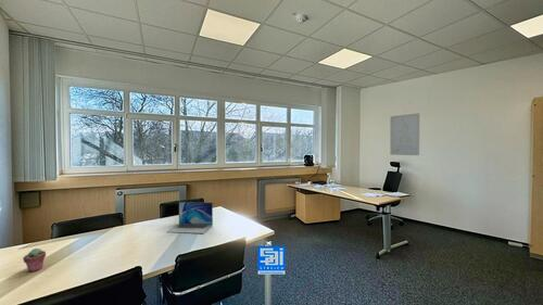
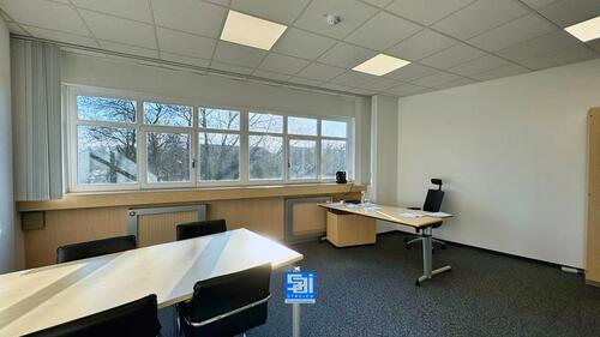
- laptop [165,201,214,234]
- potted succulent [22,247,47,272]
- wall art [389,112,420,156]
